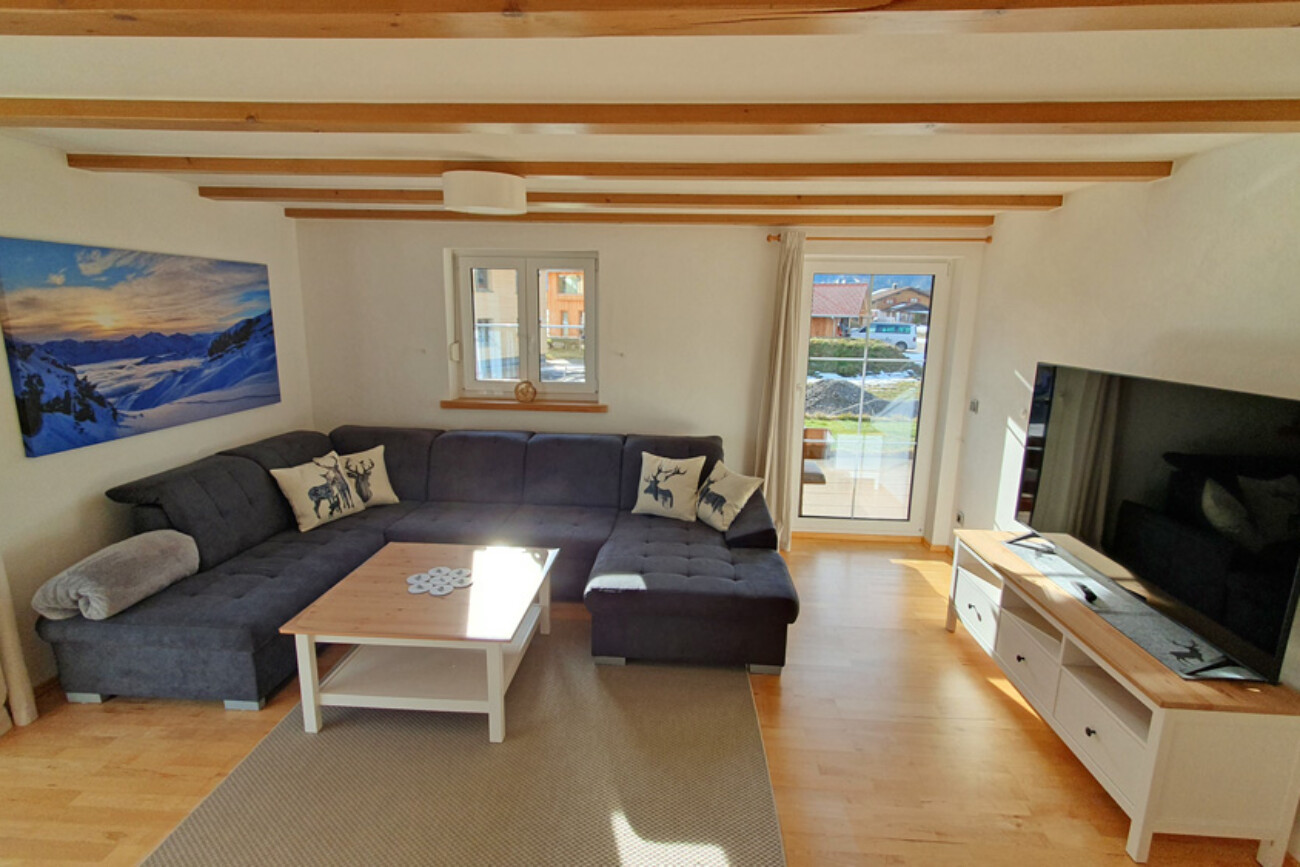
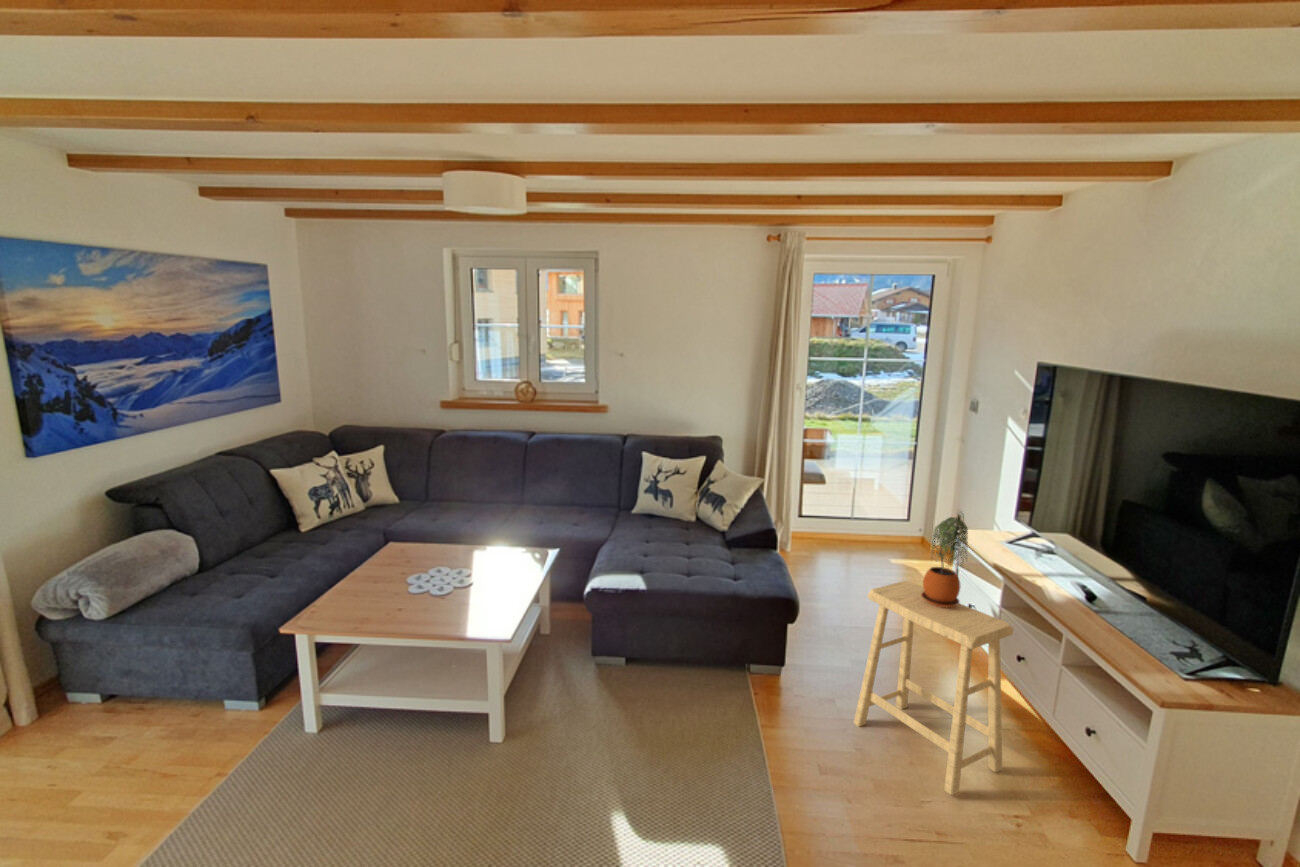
+ stool [853,580,1014,796]
+ potted plant [921,516,969,608]
